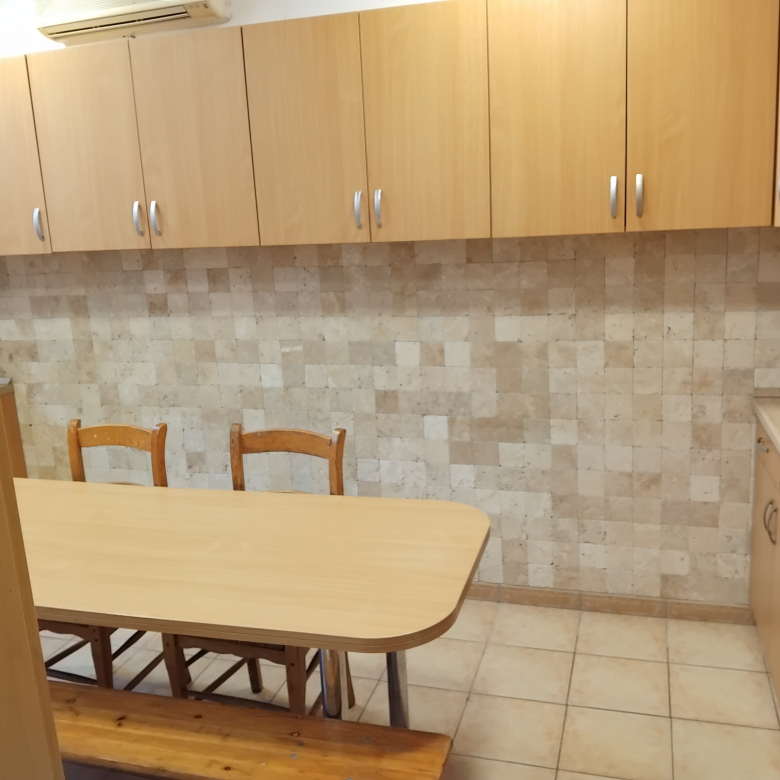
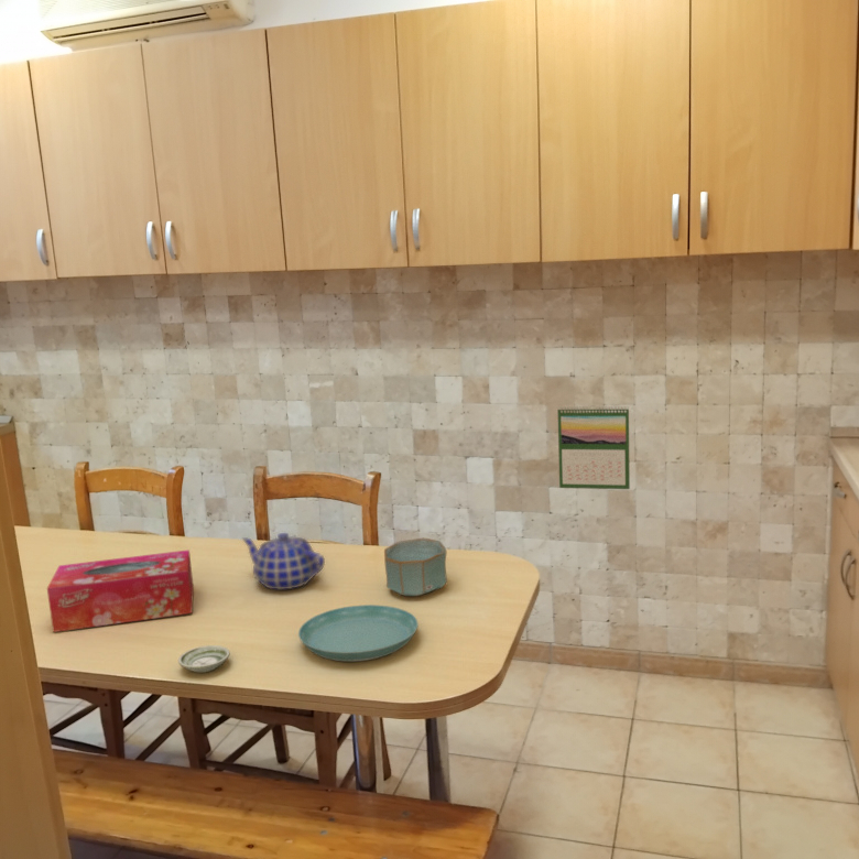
+ teapot [241,532,326,591]
+ saucer [297,604,420,663]
+ tissue box [46,548,195,633]
+ calendar [556,404,631,490]
+ saucer [177,644,230,674]
+ bowl [383,537,448,597]
